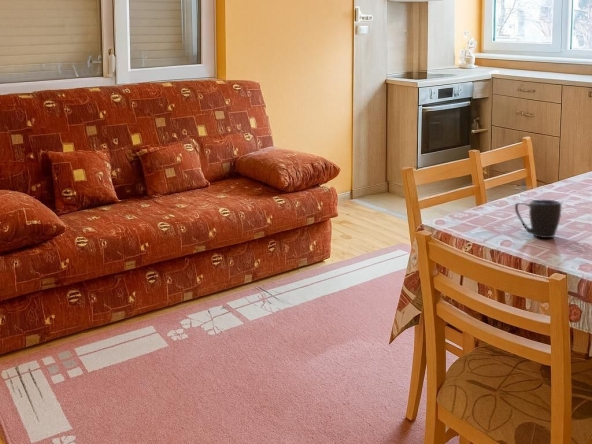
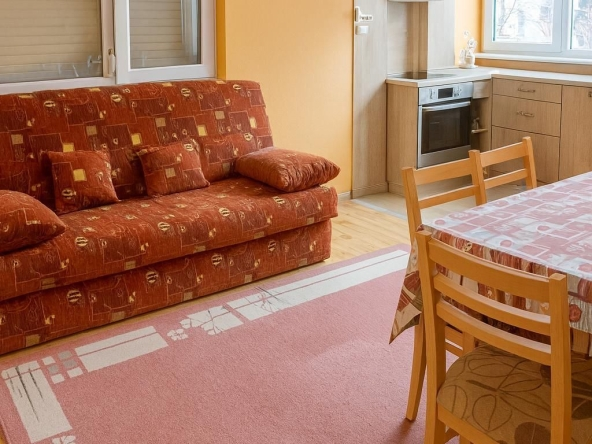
- mug [514,199,563,239]
